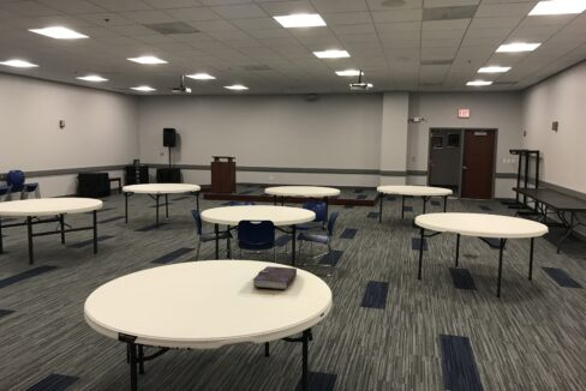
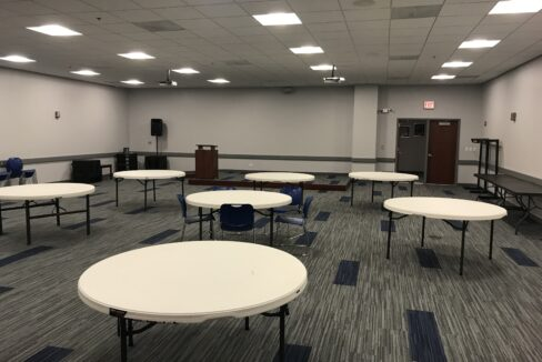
- book [252,265,298,290]
